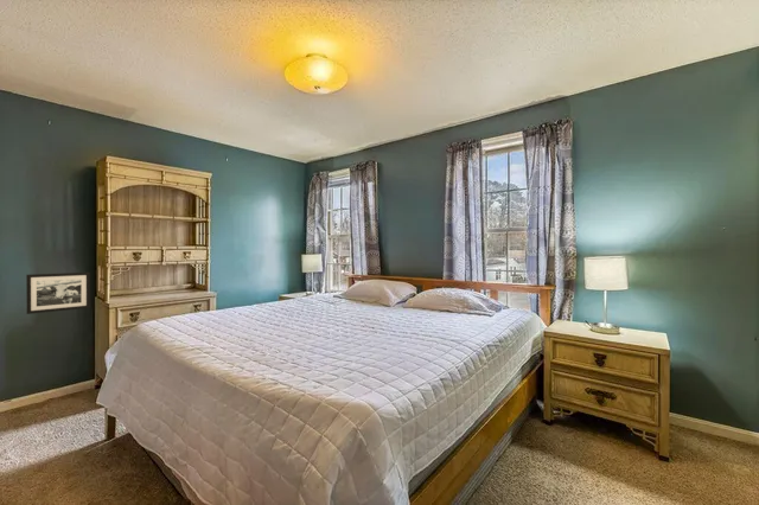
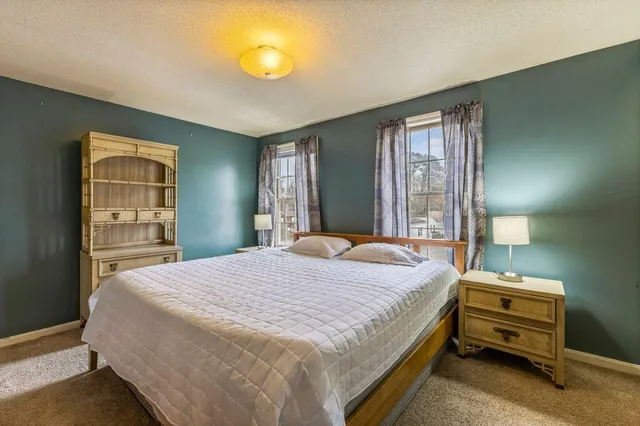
- picture frame [25,271,91,315]
